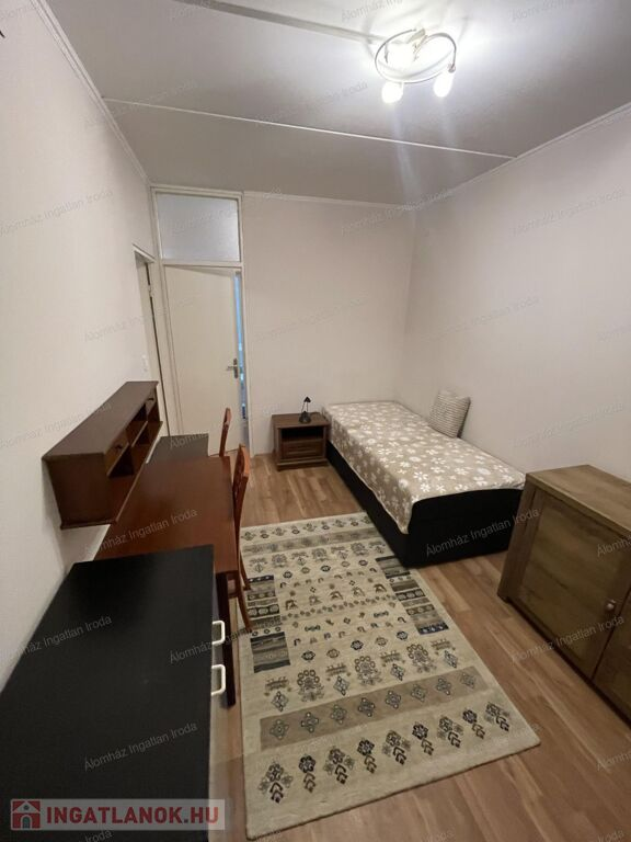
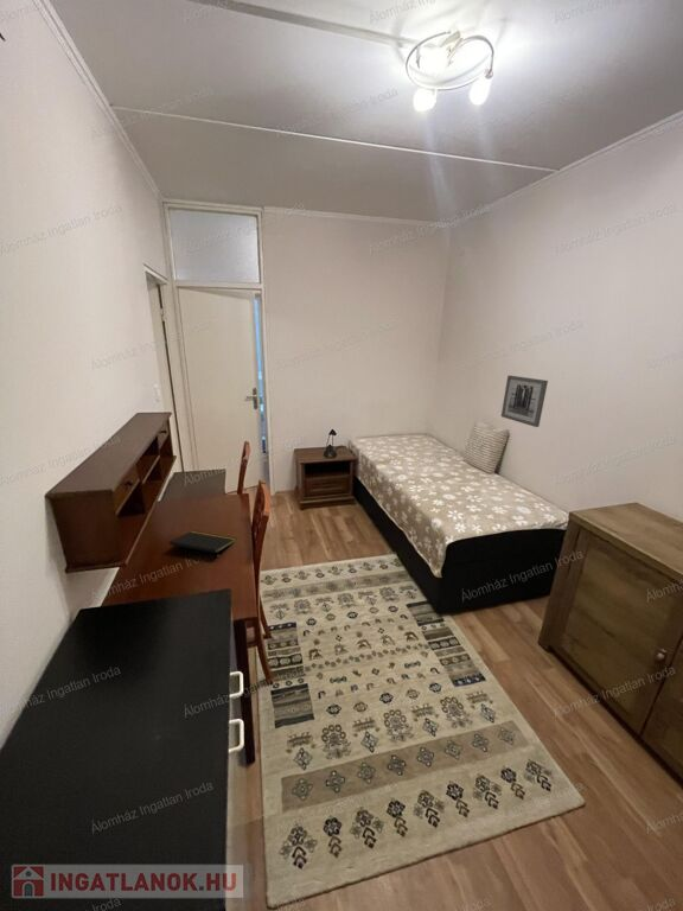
+ notepad [168,529,237,561]
+ wall art [500,375,549,428]
